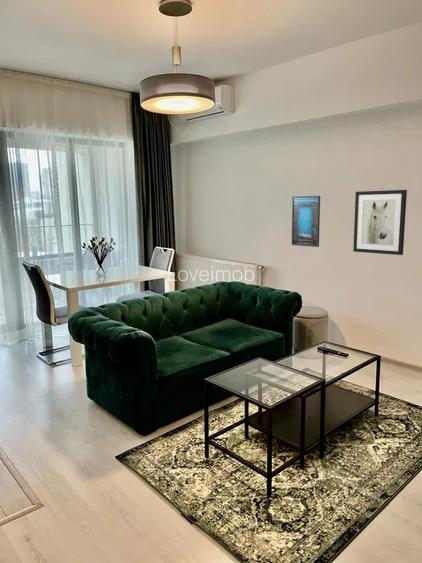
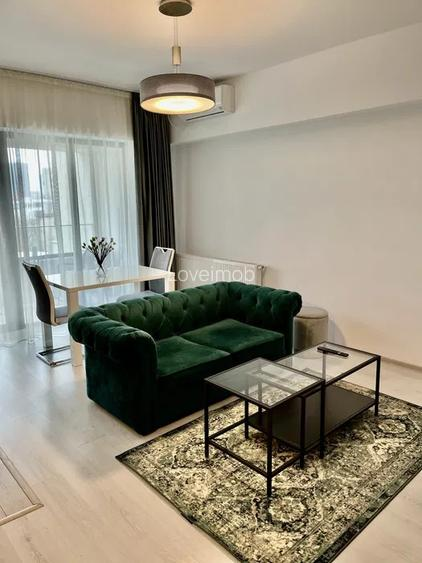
- wall art [352,189,408,256]
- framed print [291,195,321,248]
